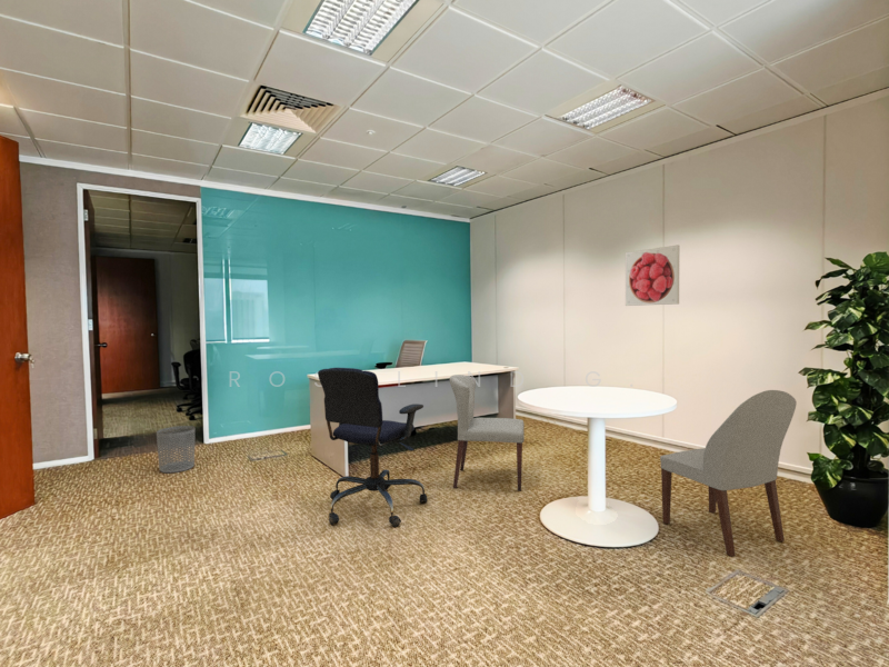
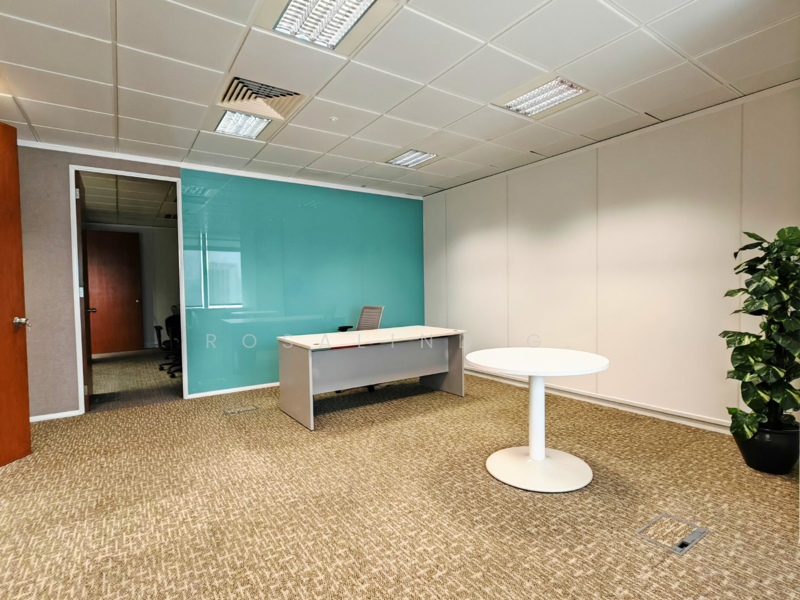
- waste bin [156,425,197,474]
- chair [449,374,526,492]
- chair [659,389,798,557]
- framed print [625,245,680,307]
- office chair [317,367,429,528]
